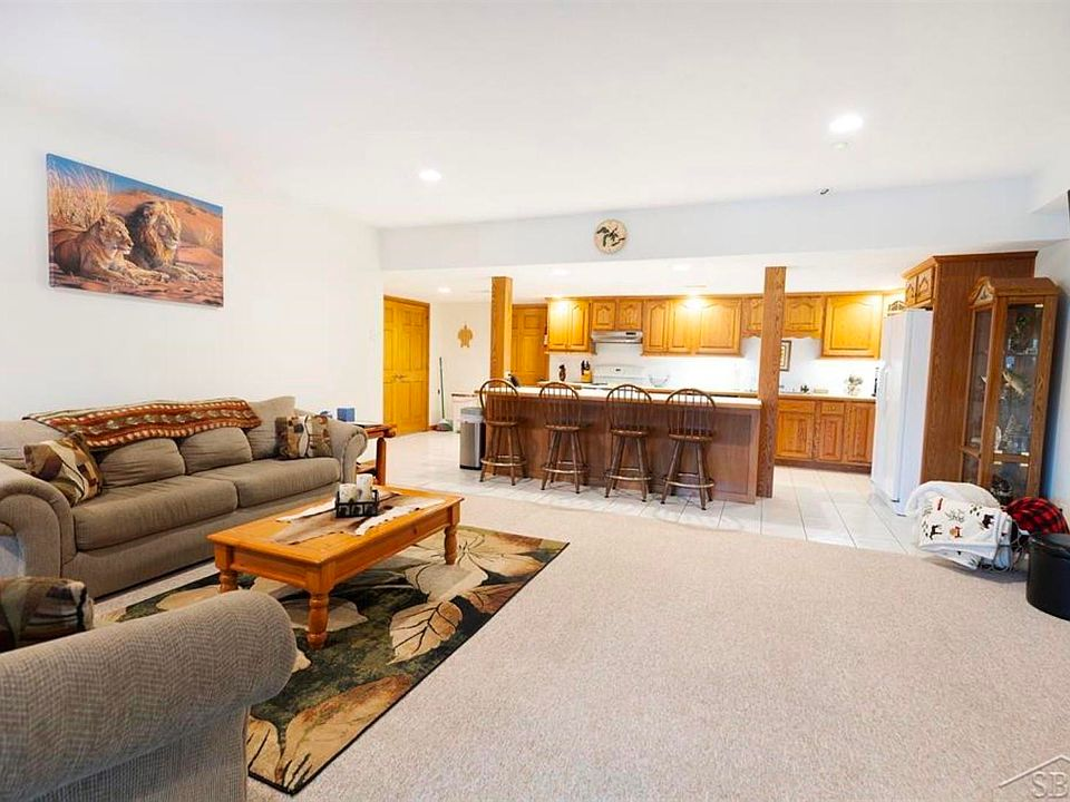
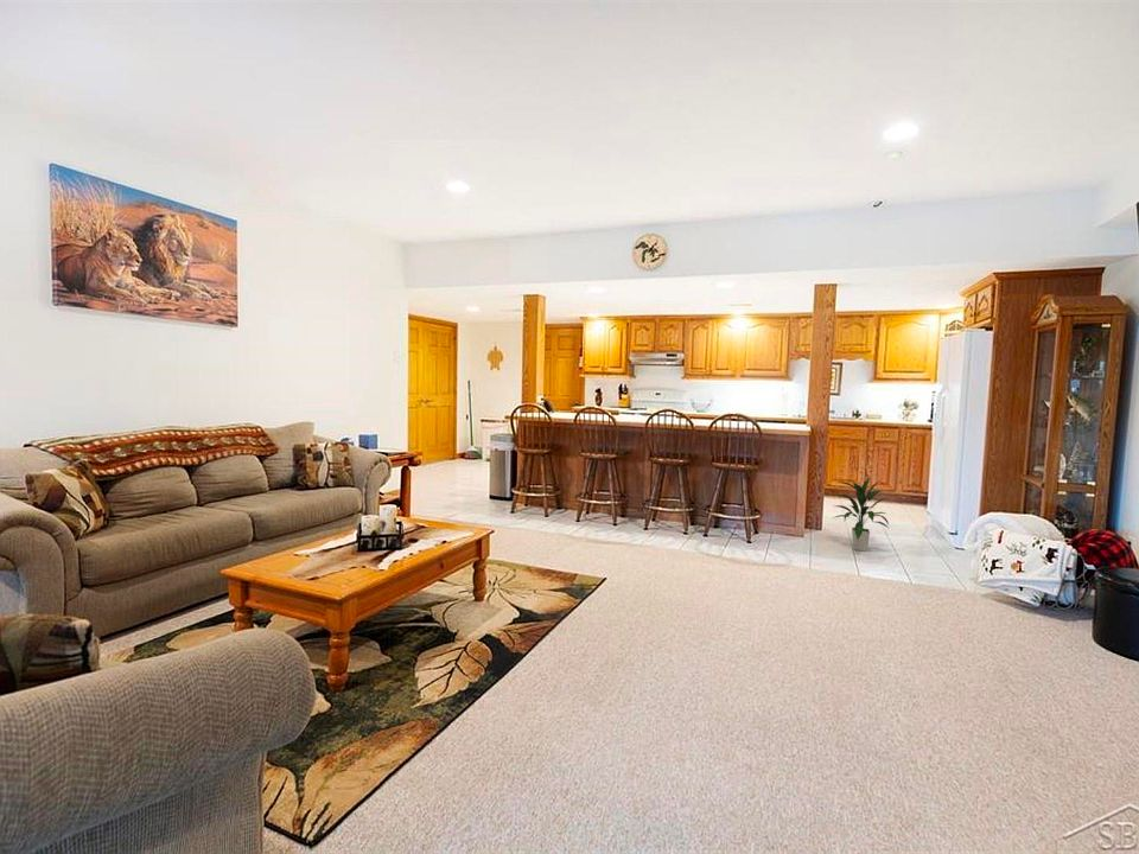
+ indoor plant [832,474,891,553]
